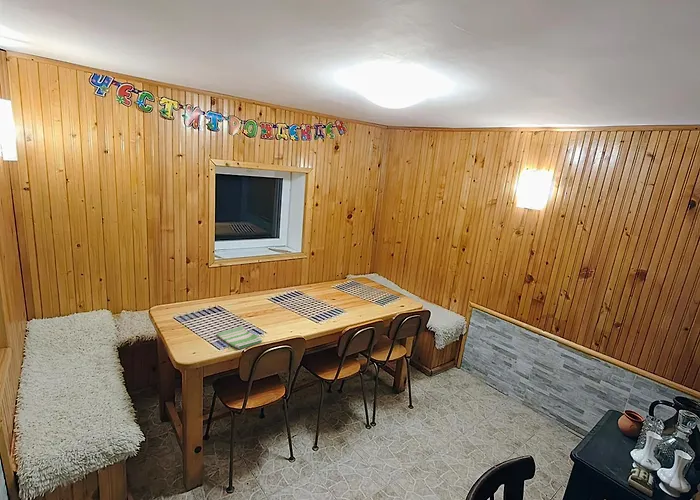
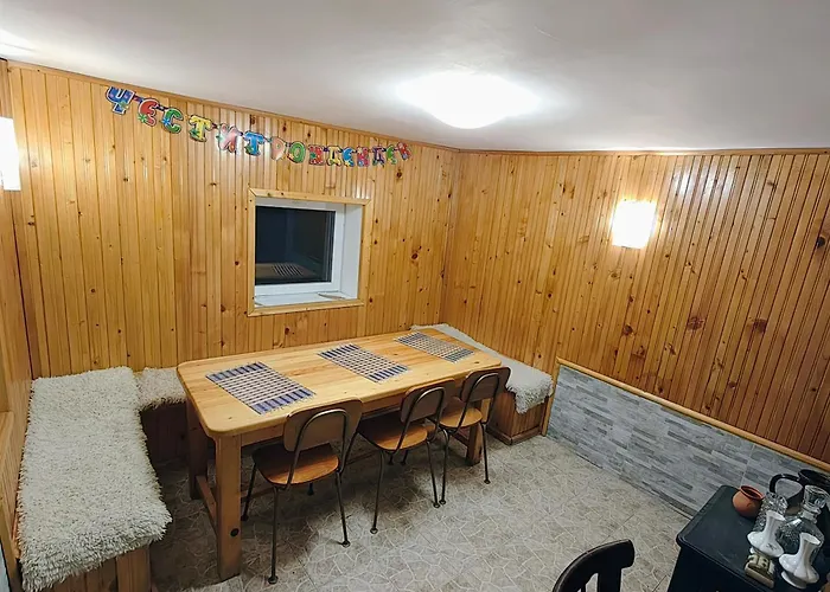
- dish towel [215,325,263,350]
